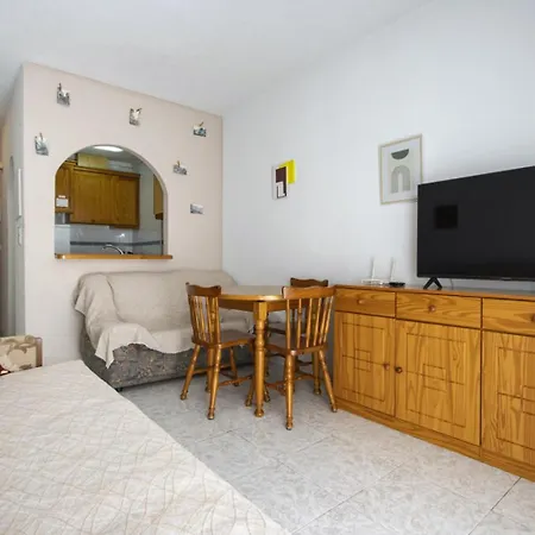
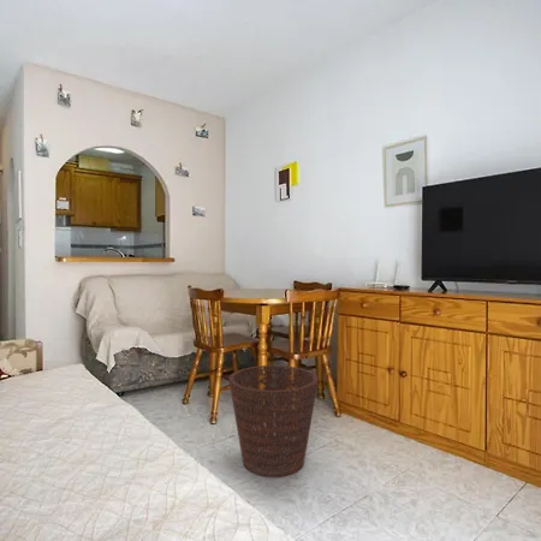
+ basket [227,364,320,478]
